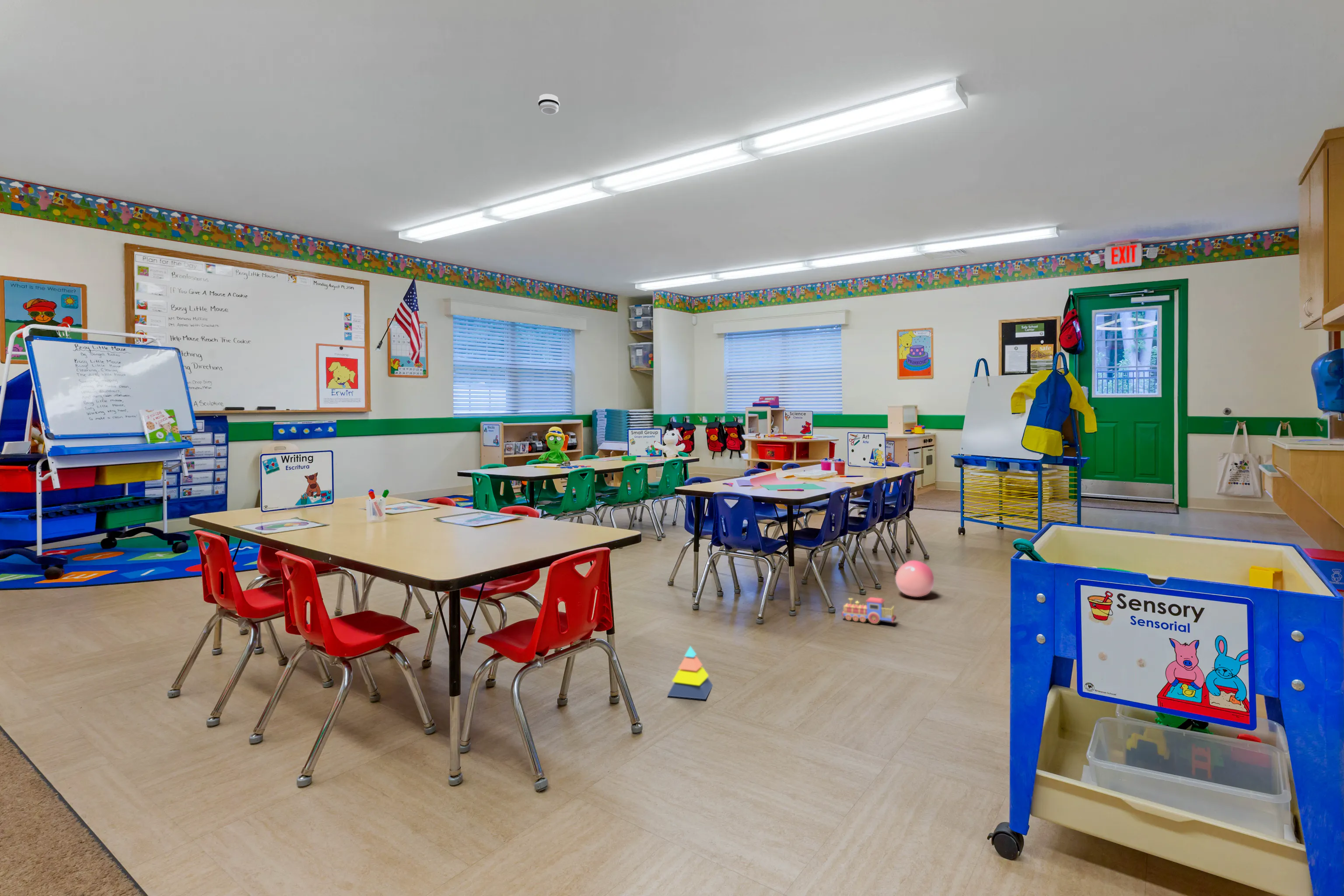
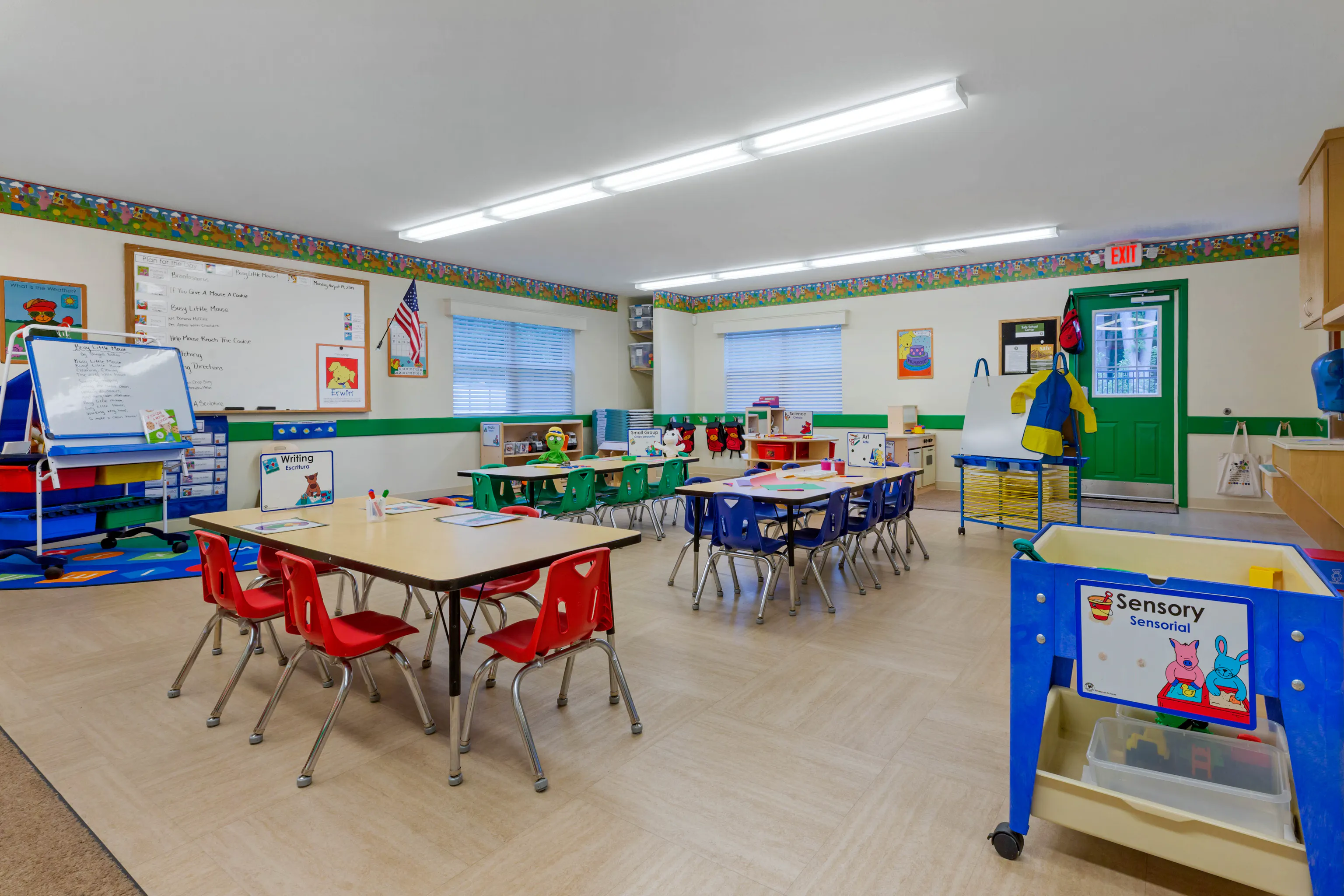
- stacking toy [667,645,713,700]
- smoke detector [538,94,560,115]
- ball [895,560,935,598]
- toy train [841,597,897,624]
